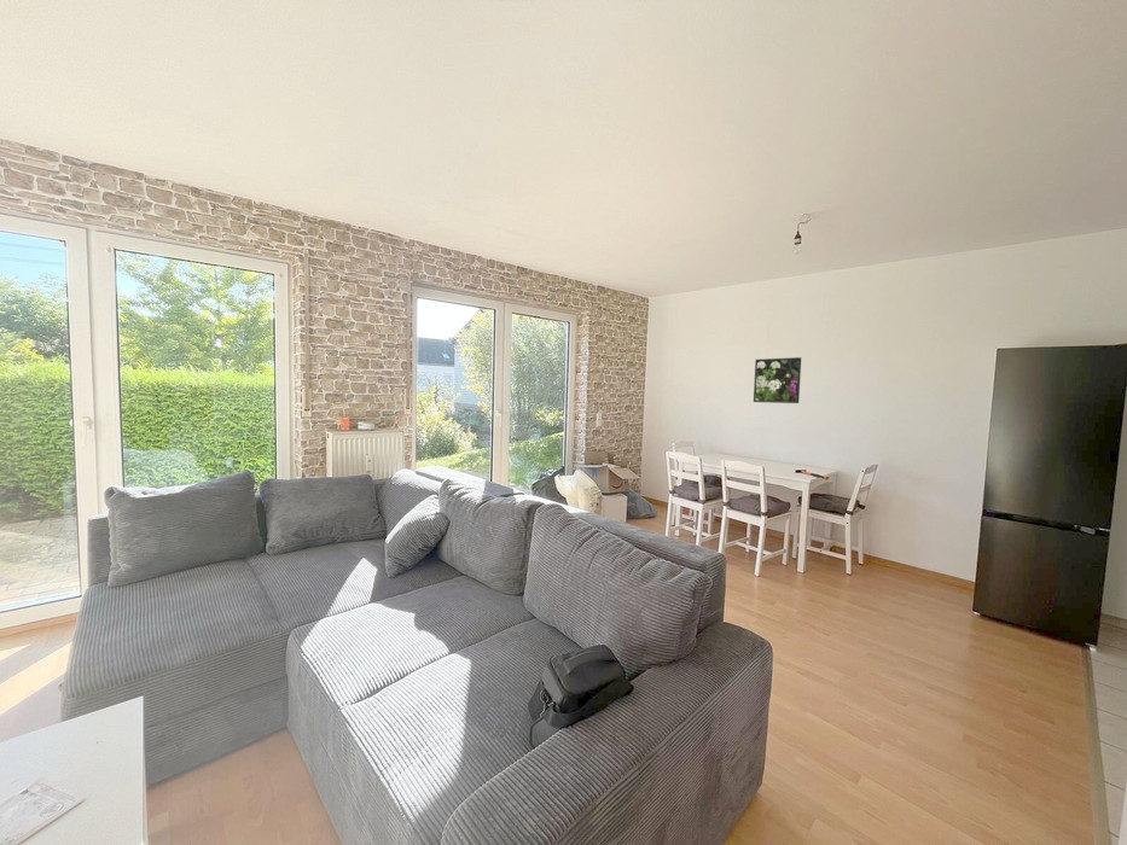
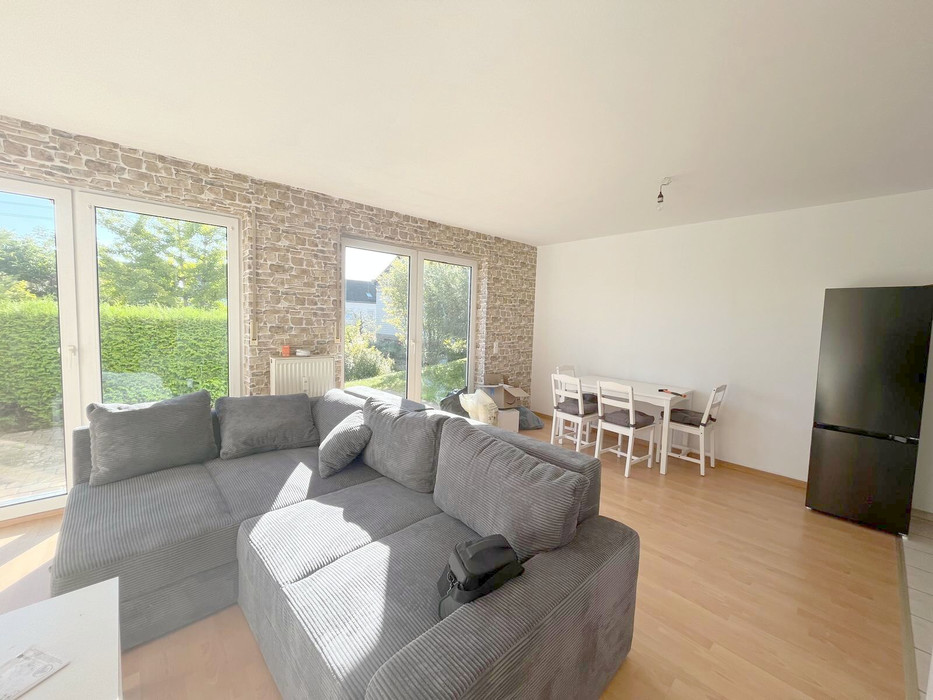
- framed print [753,356,802,404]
